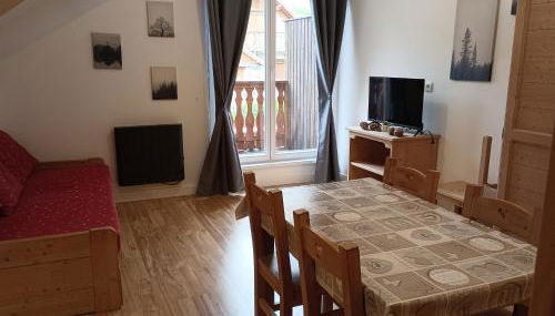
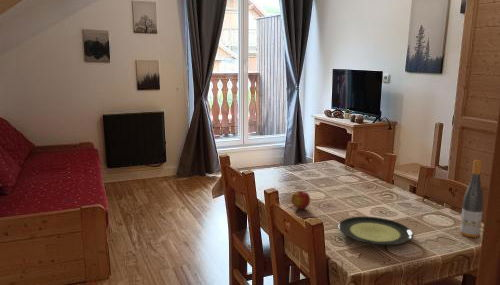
+ plate [337,216,415,246]
+ apple [290,190,311,210]
+ wine bottle [459,159,484,239]
